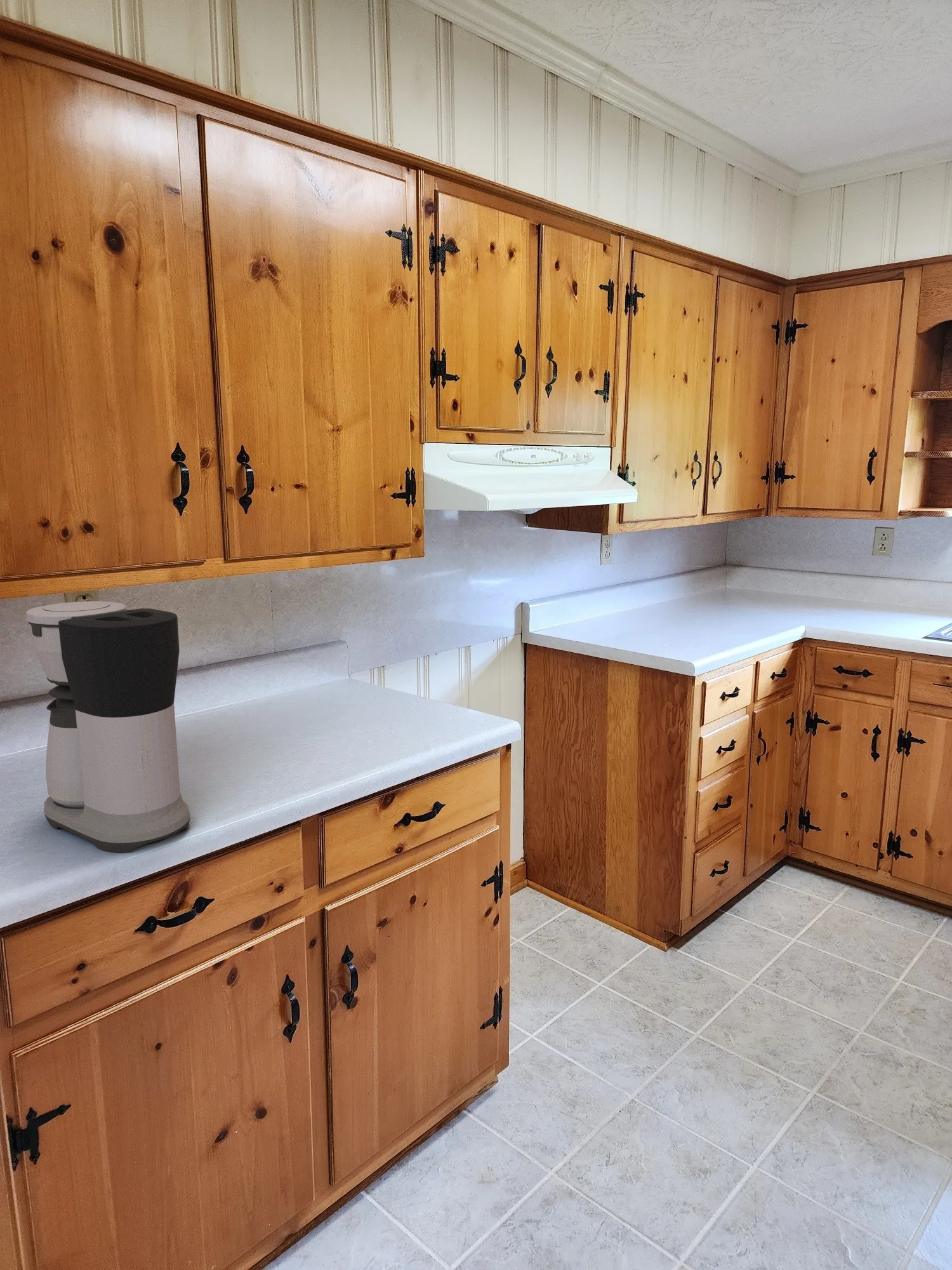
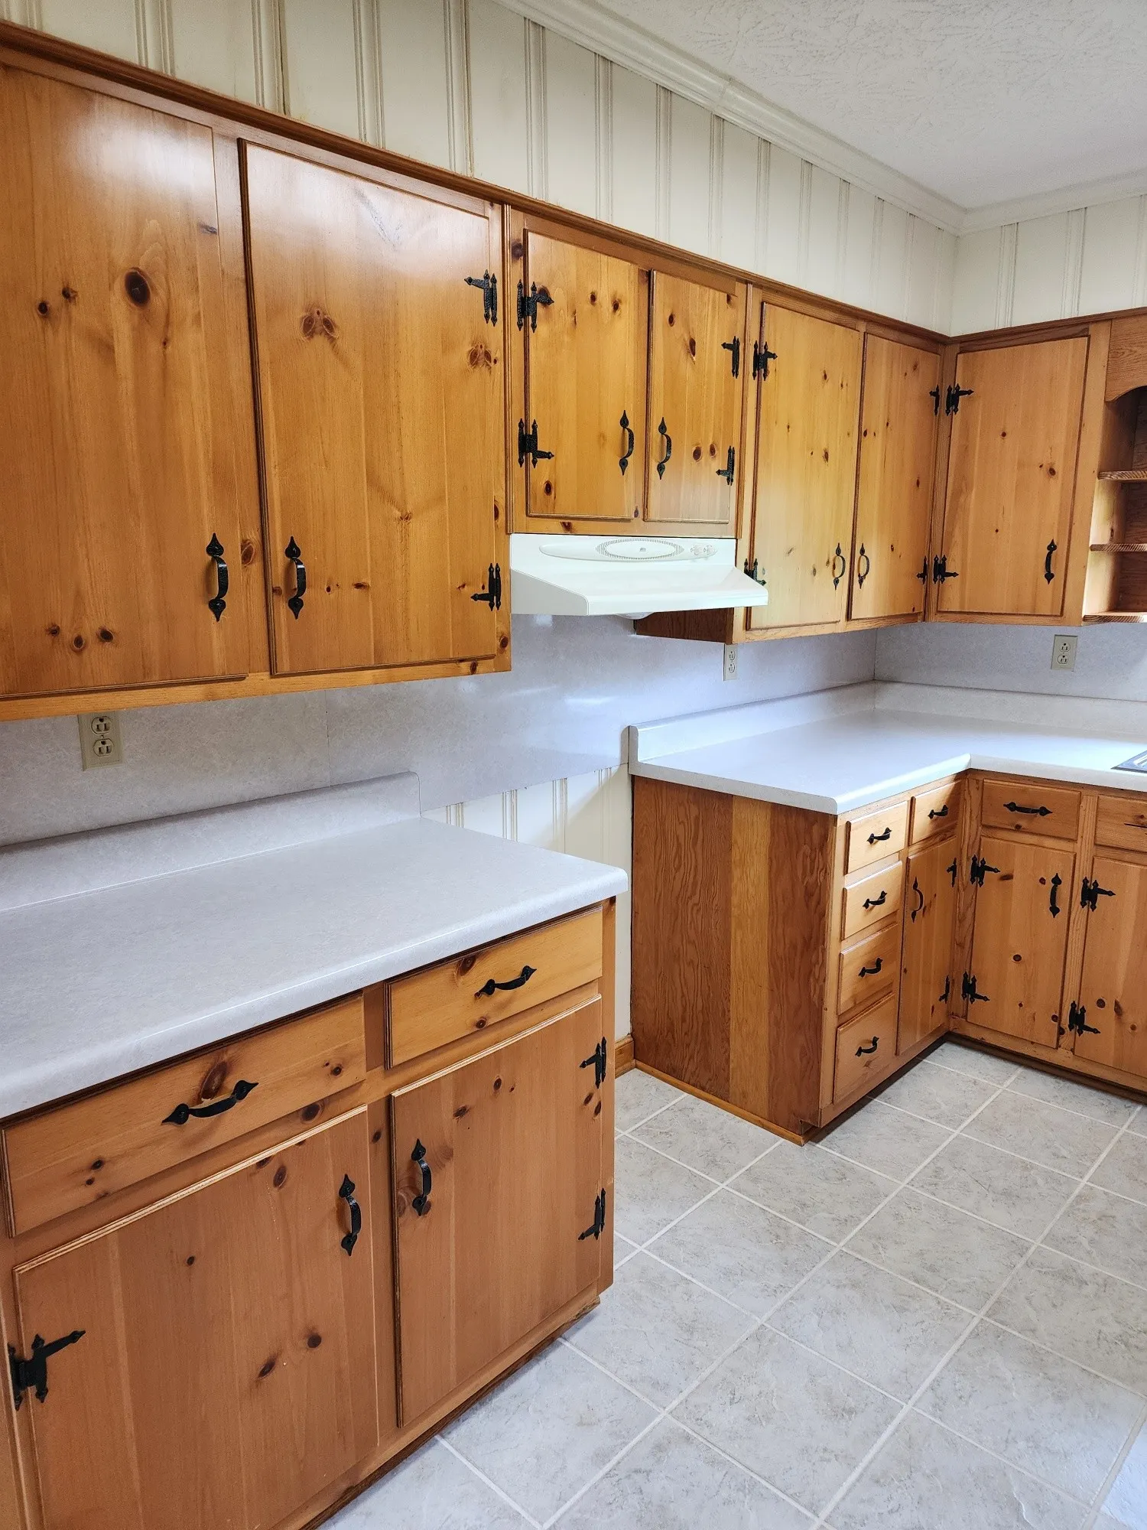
- coffee maker [25,601,190,853]
